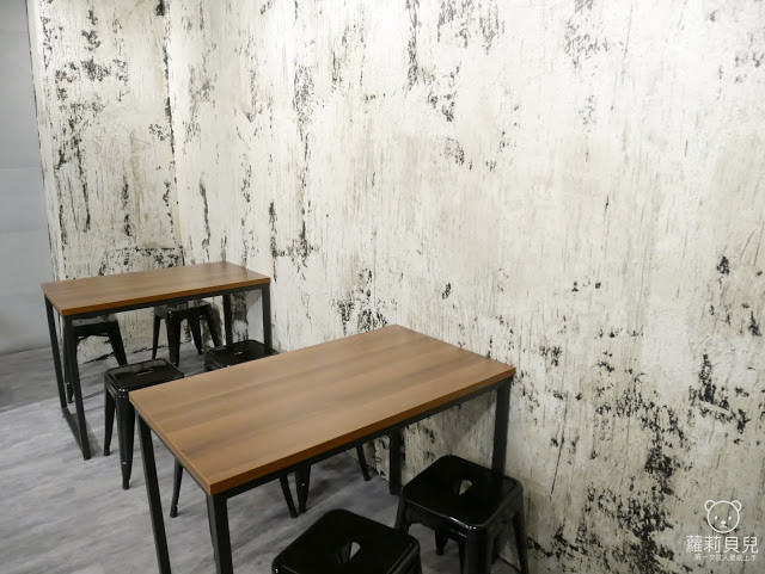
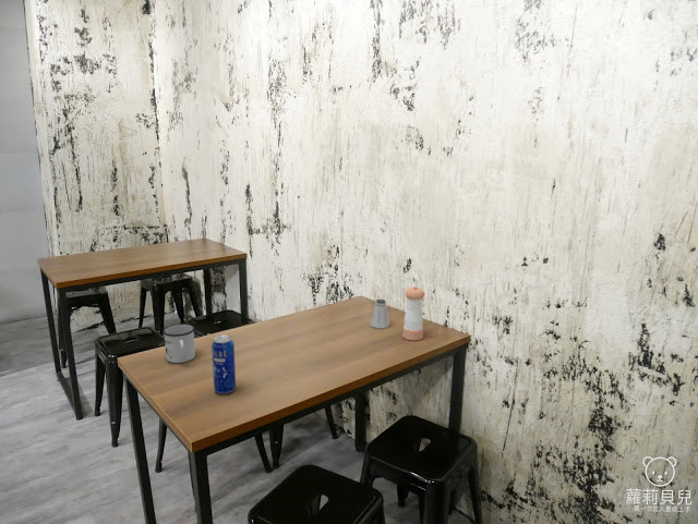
+ mug [161,322,196,364]
+ beverage can [210,334,237,394]
+ saltshaker [370,298,390,329]
+ pepper shaker [401,285,425,341]
